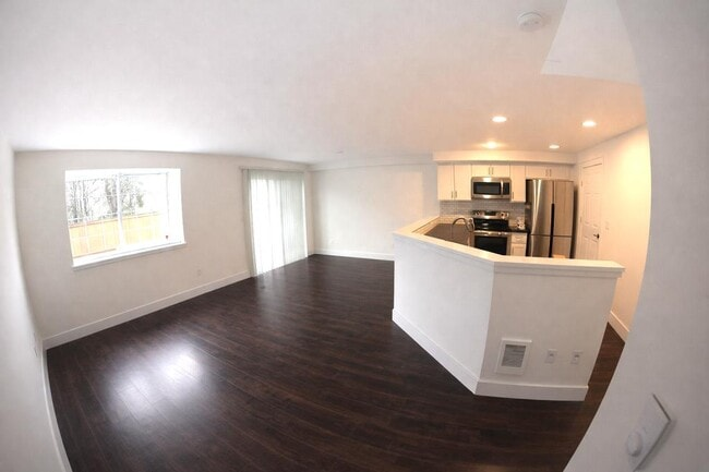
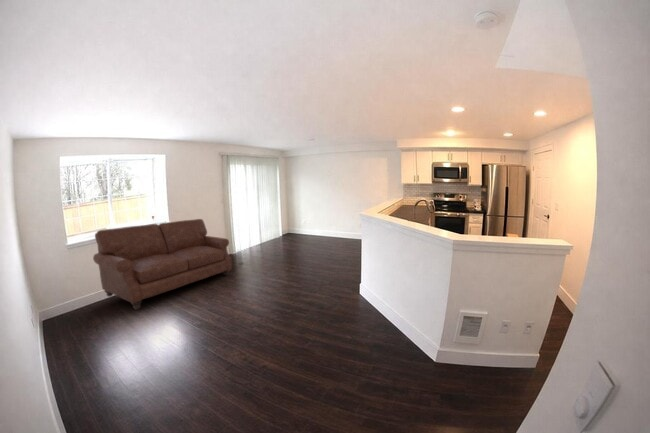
+ sofa [92,218,233,311]
